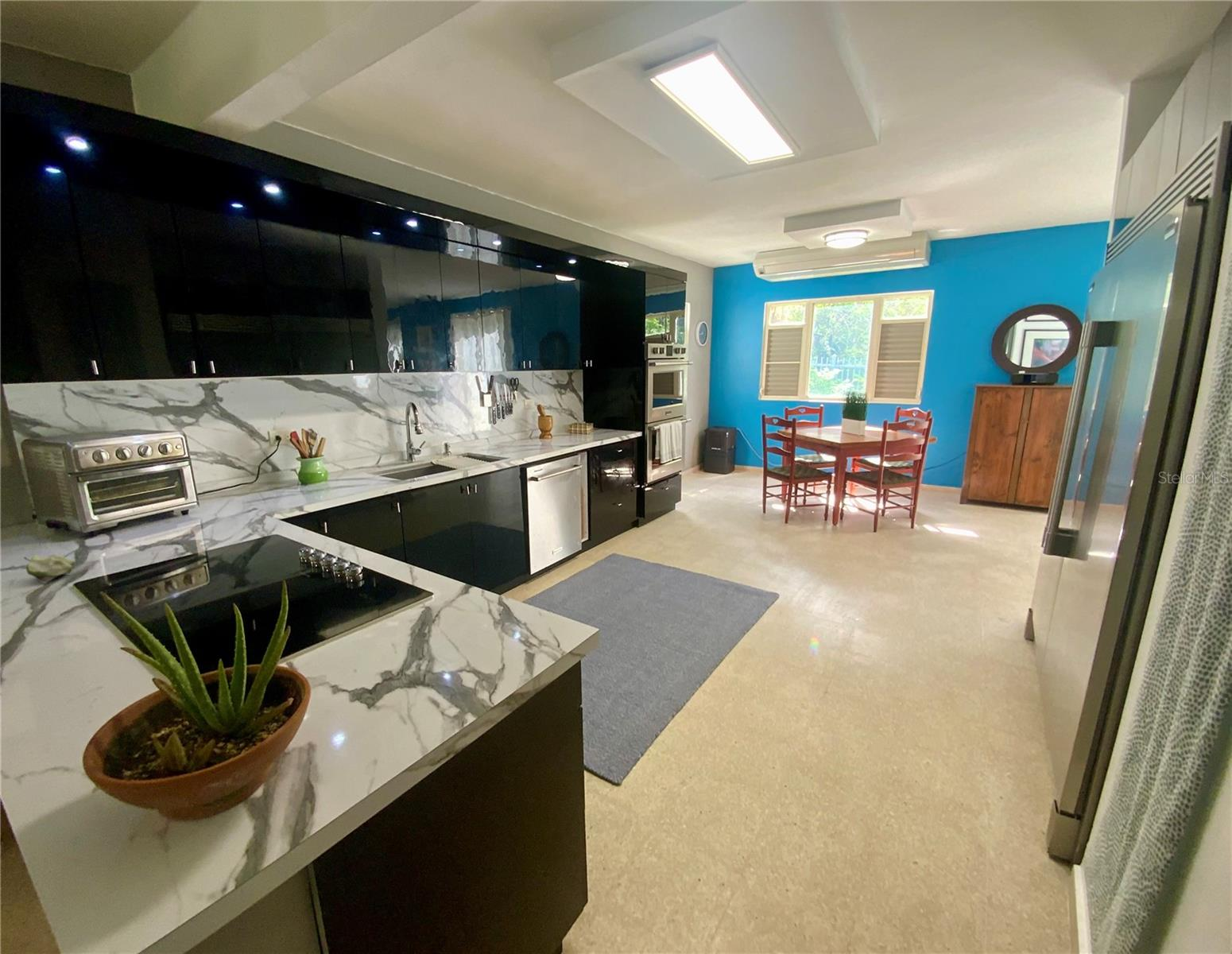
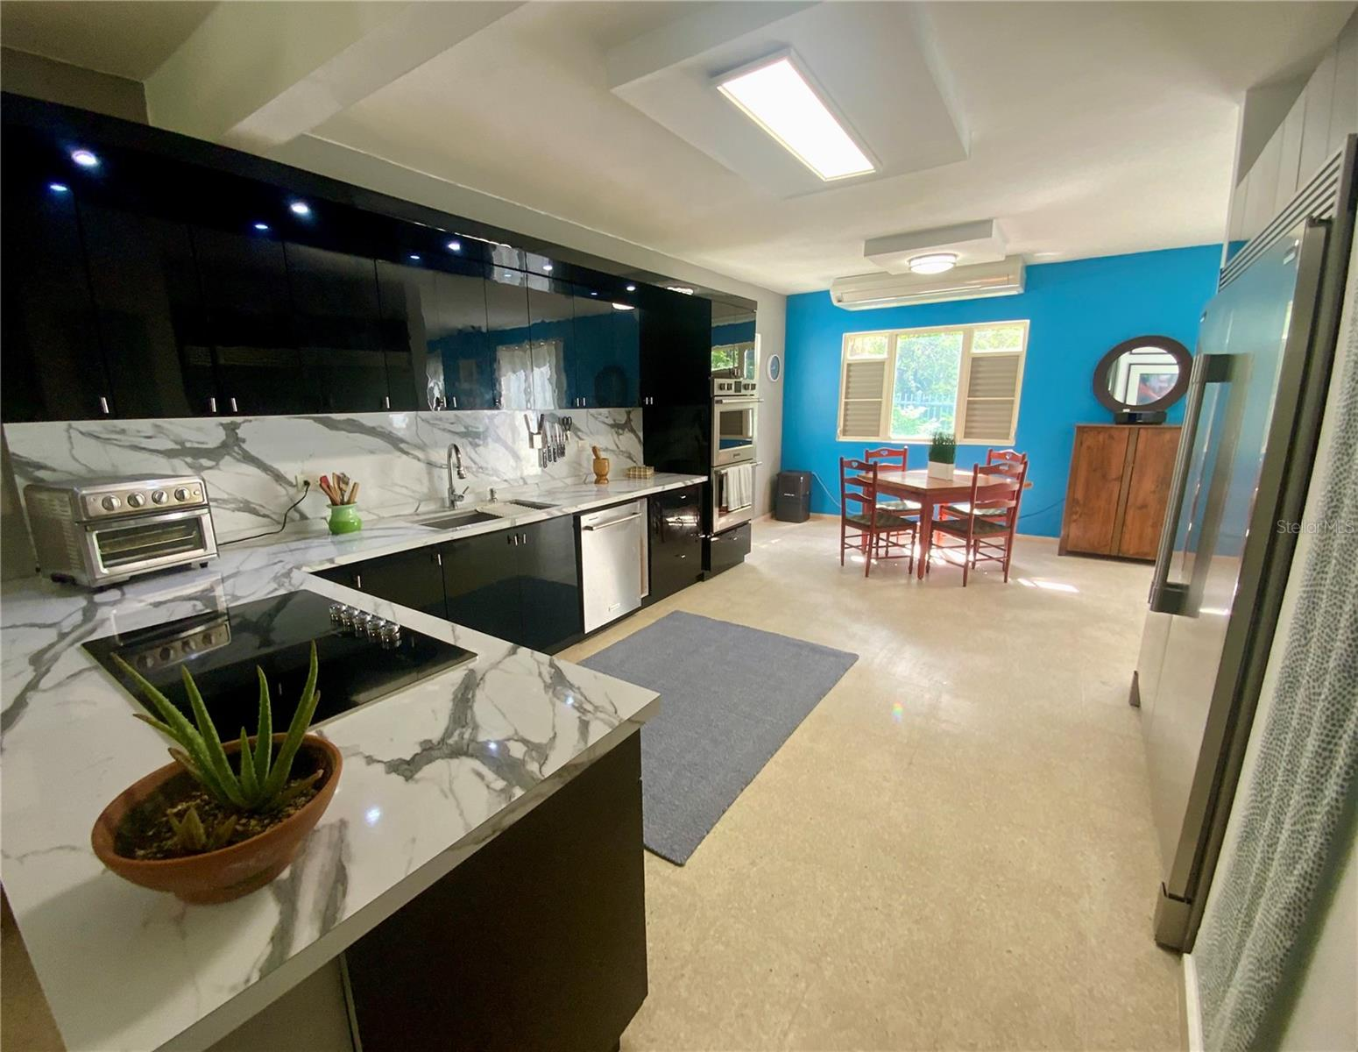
- fruit [23,553,76,584]
